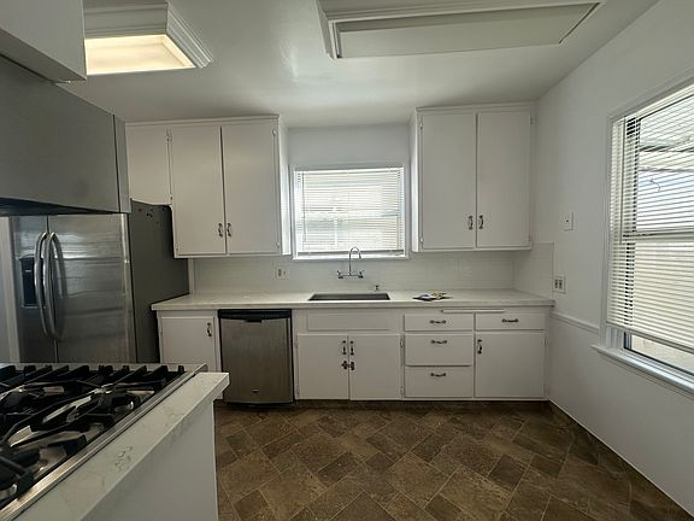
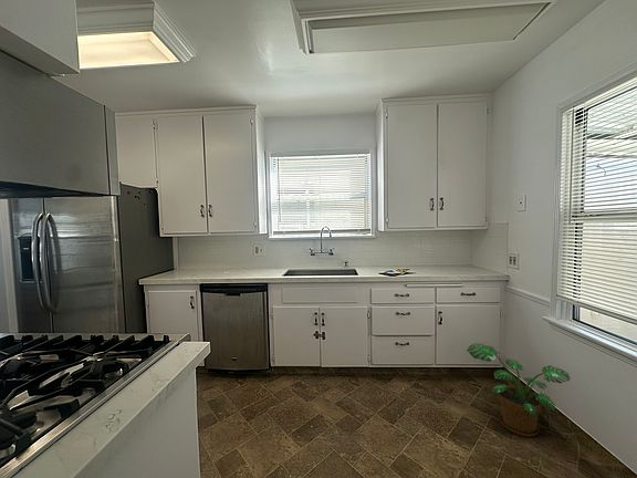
+ potted plant [466,342,571,438]
